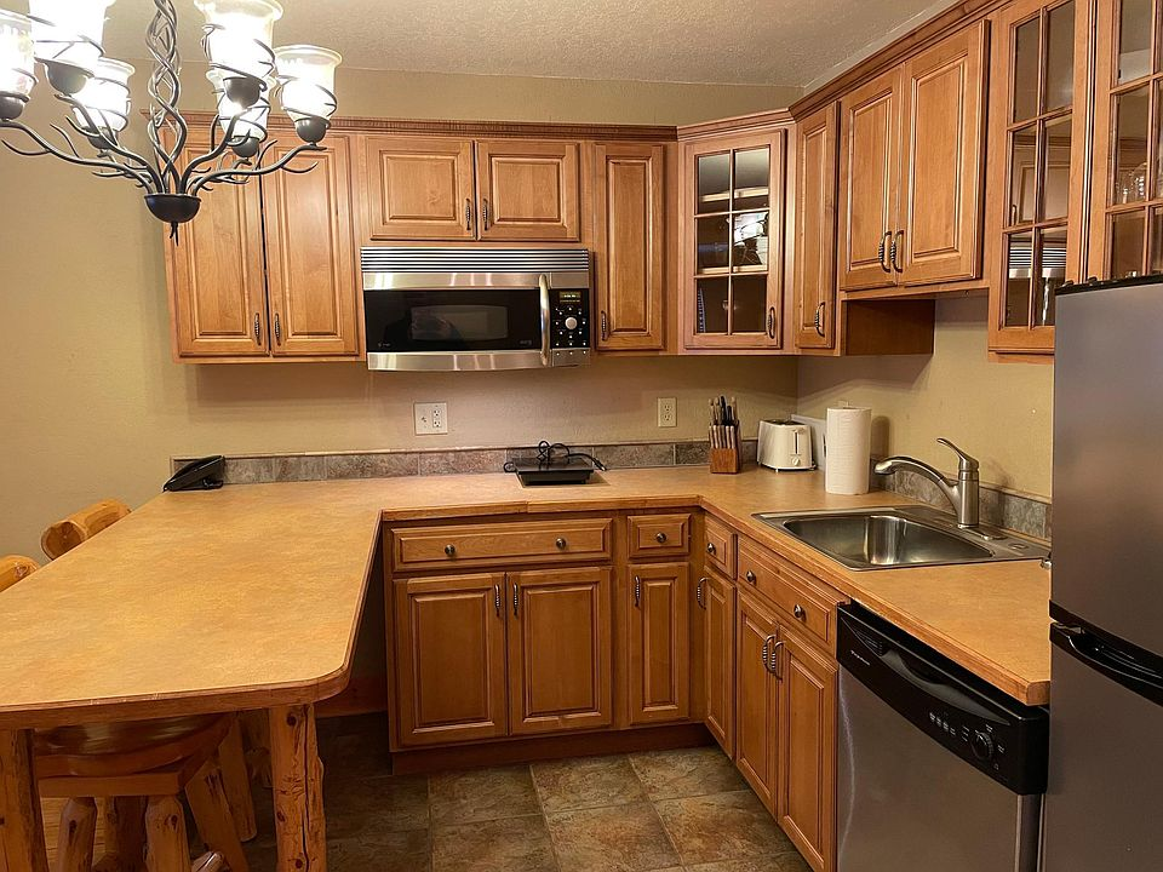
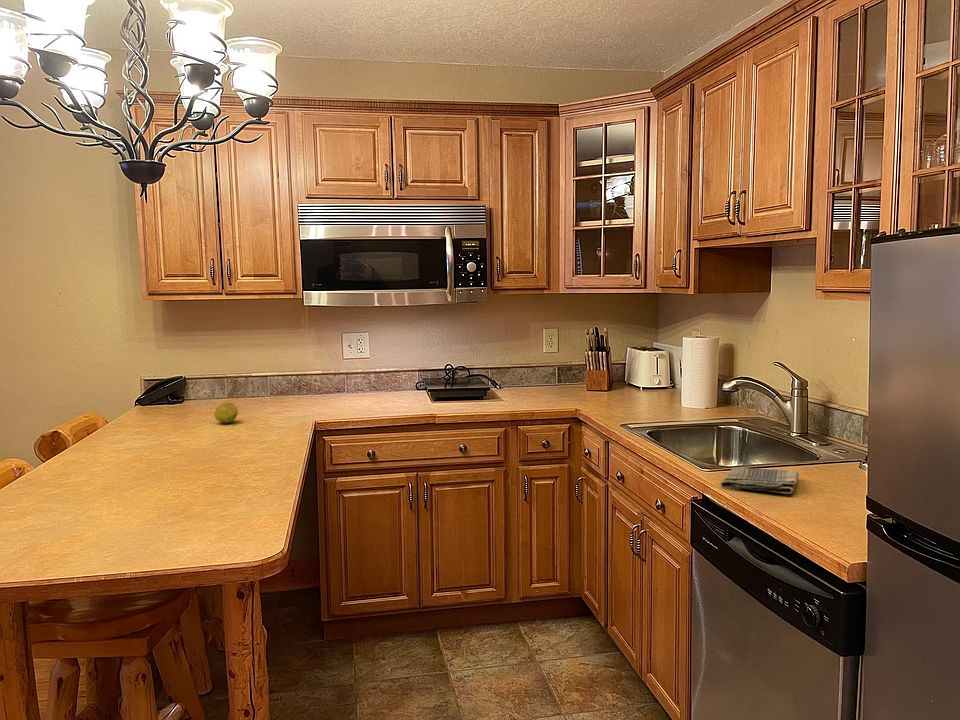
+ fruit [213,401,239,424]
+ dish towel [720,466,800,495]
